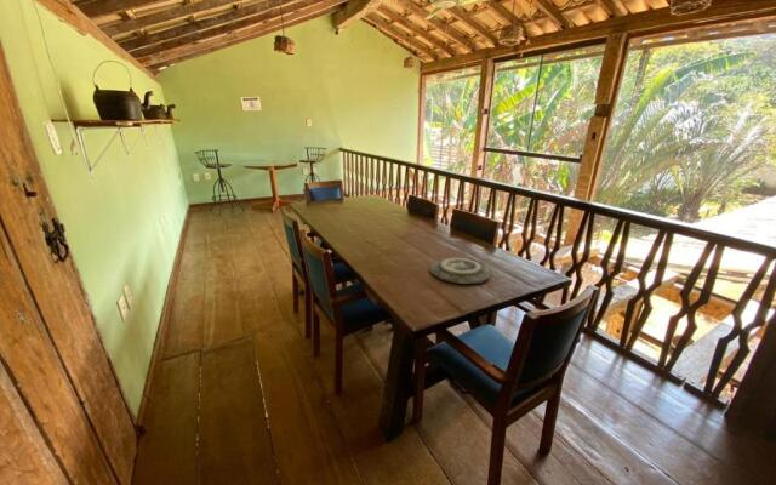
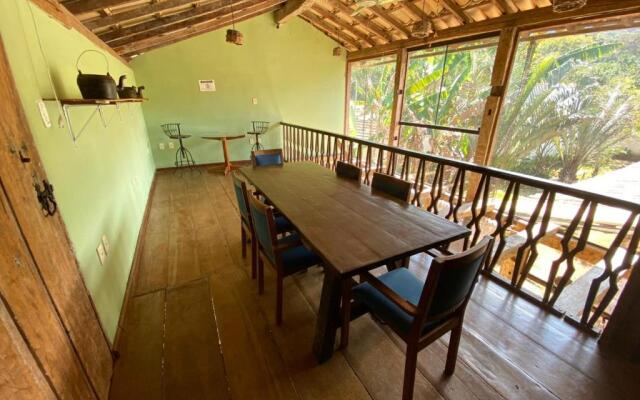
- plate [428,256,492,285]
